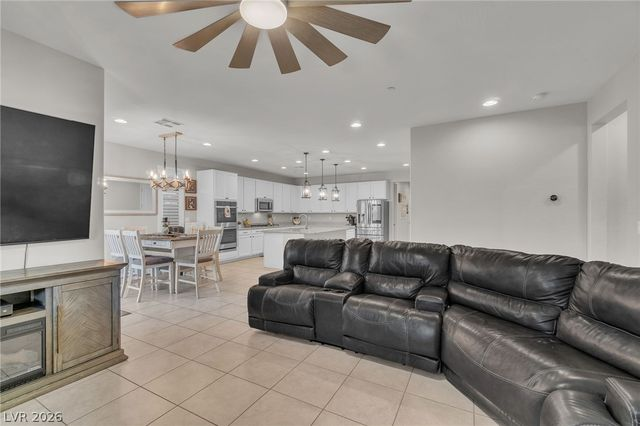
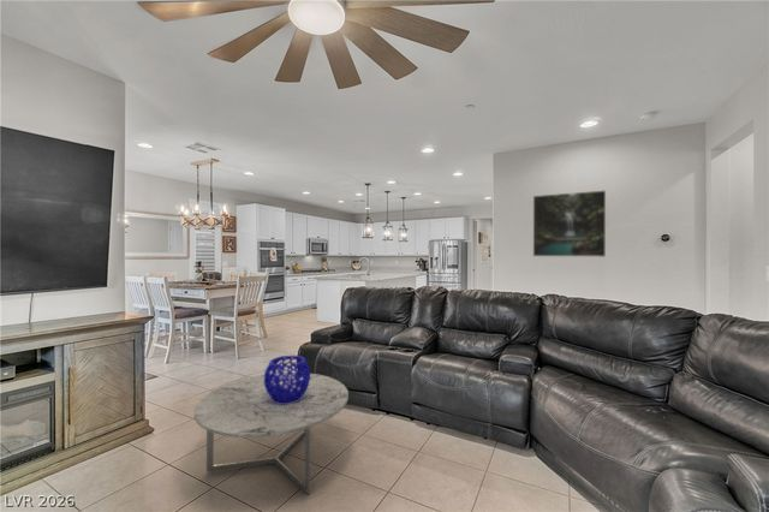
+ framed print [532,190,607,258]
+ decorative bowl [263,355,311,404]
+ coffee table [193,371,350,496]
